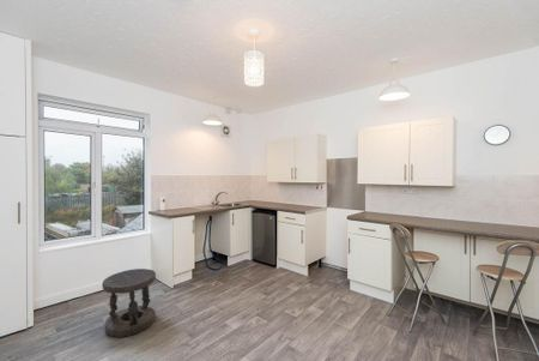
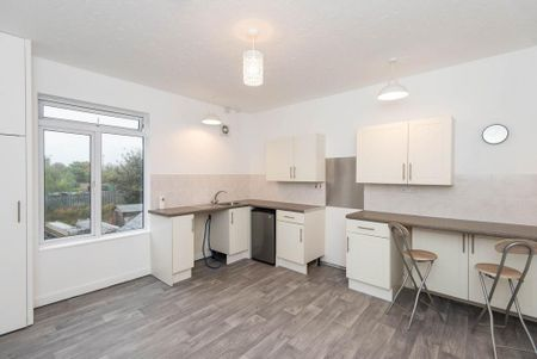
- stool [101,267,157,338]
